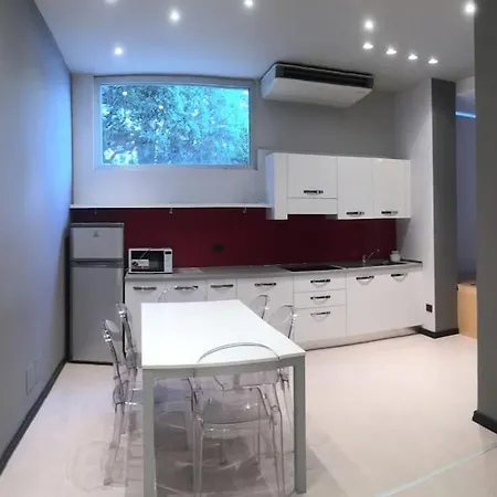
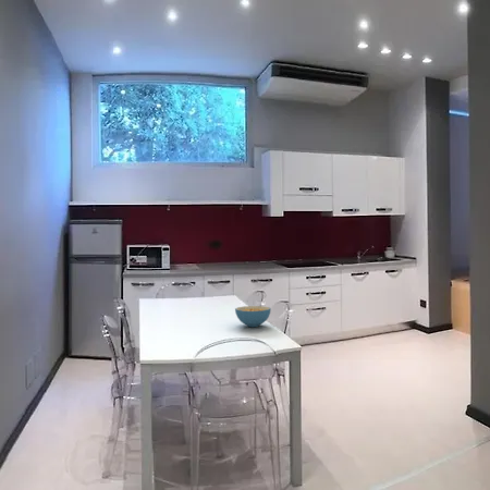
+ cereal bowl [234,305,272,328]
